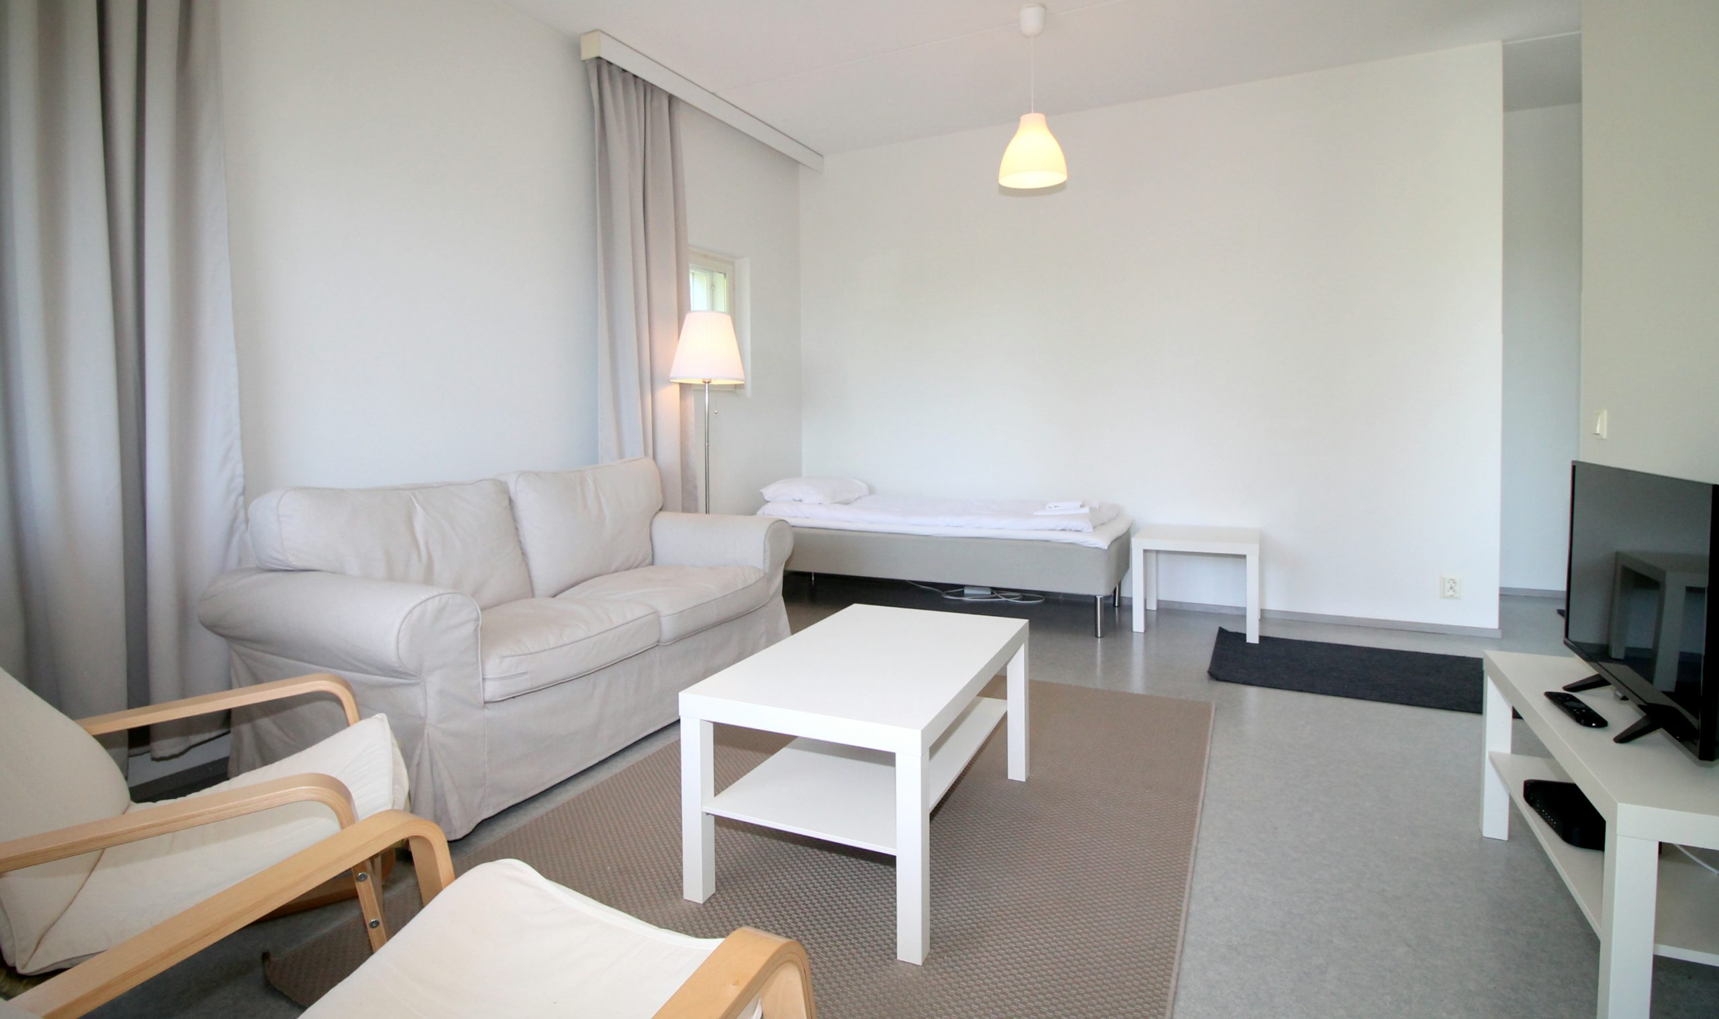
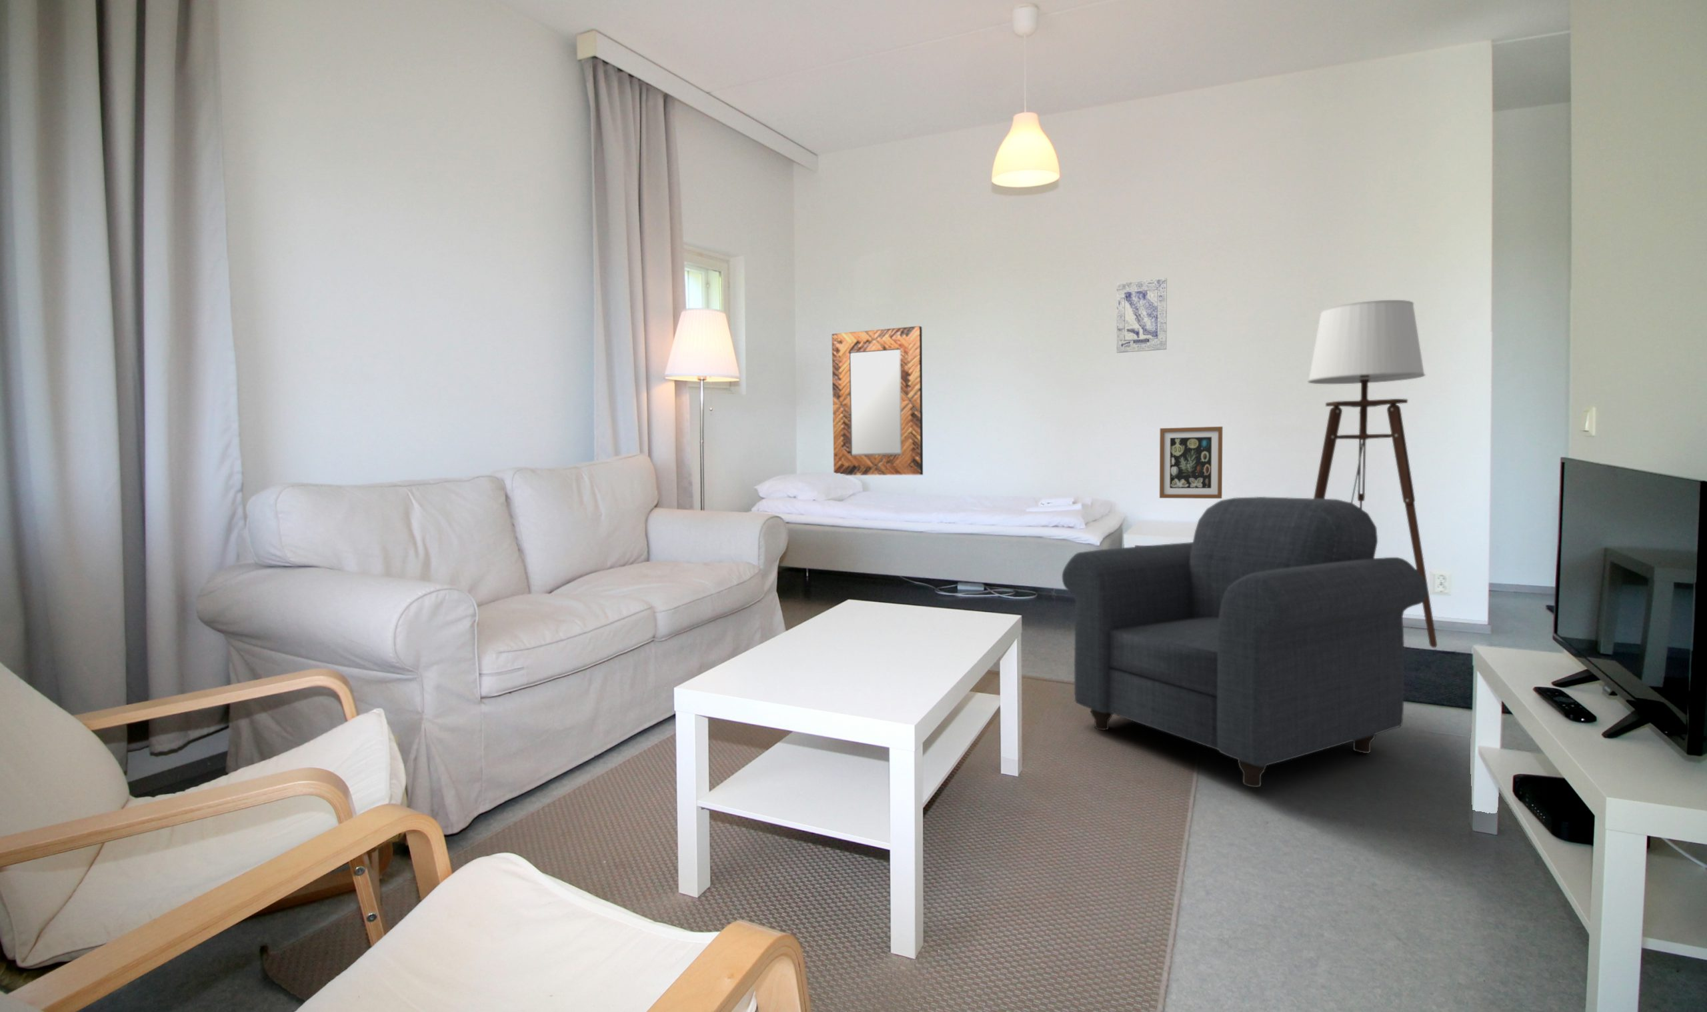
+ wall art [1159,426,1224,499]
+ wall art [1116,277,1167,353]
+ armchair [1061,496,1429,788]
+ home mirror [831,325,924,476]
+ floor lamp [1307,299,1437,648]
